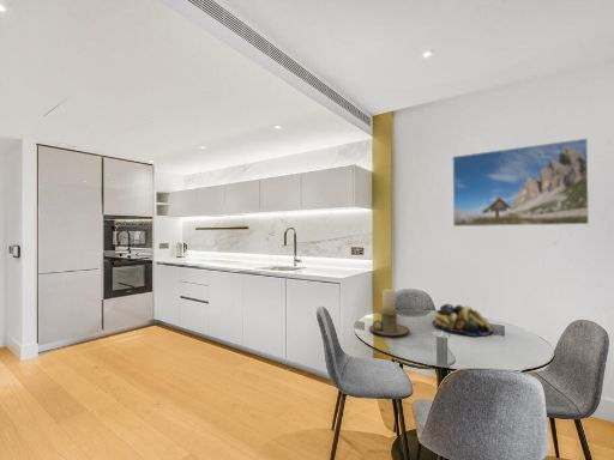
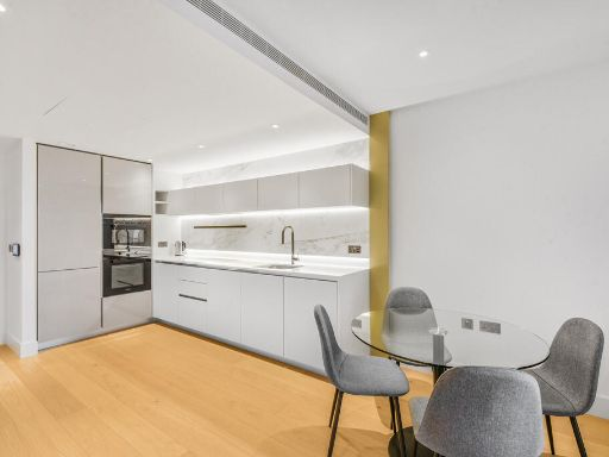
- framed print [451,137,590,228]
- fruit bowl [432,303,494,337]
- candle holder [368,289,410,337]
